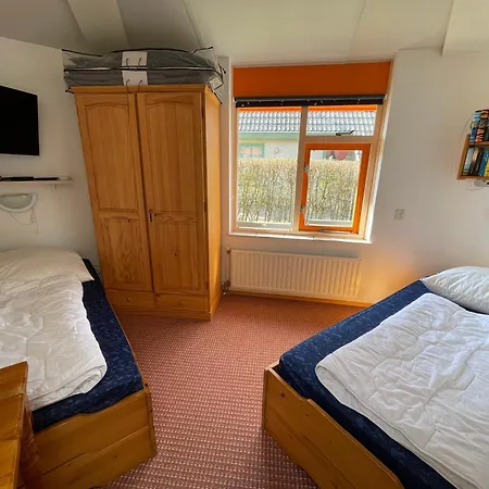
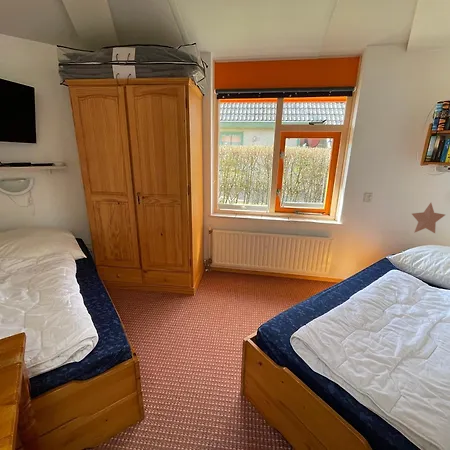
+ decorative star [411,202,446,234]
